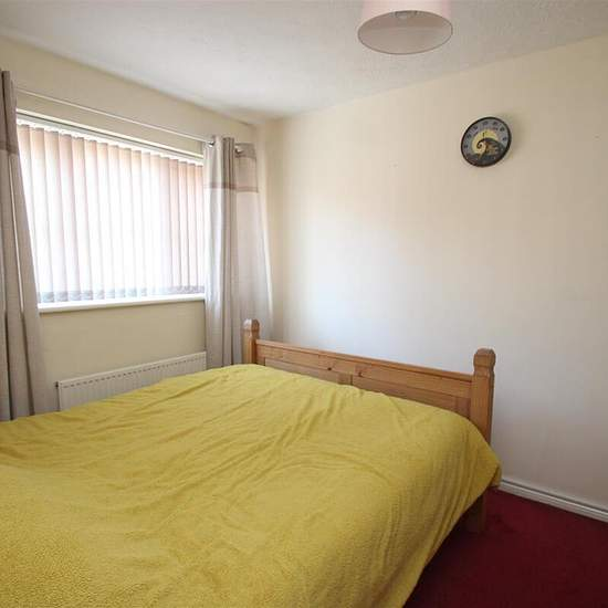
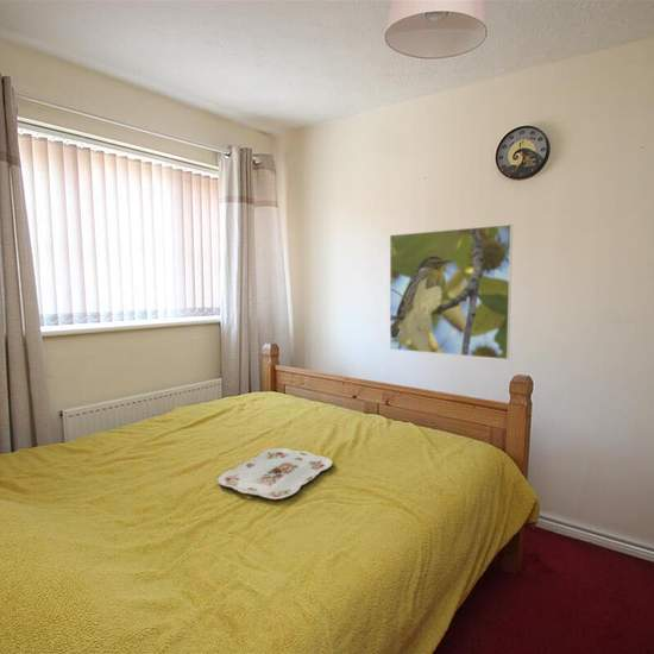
+ serving tray [216,447,334,501]
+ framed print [389,224,514,360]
